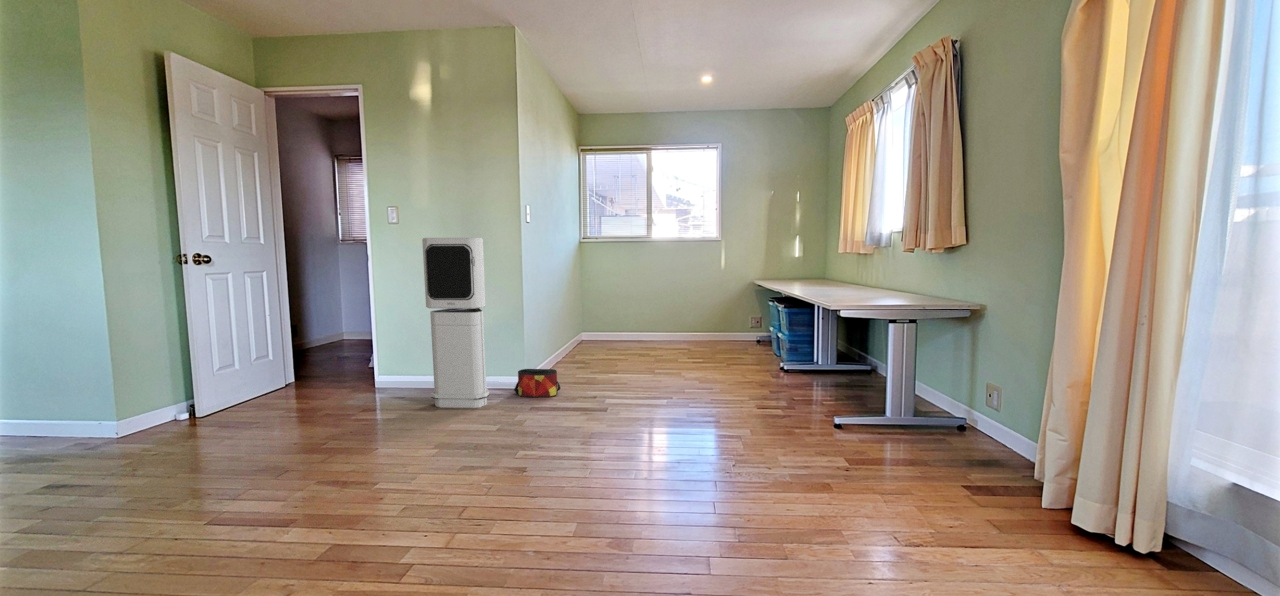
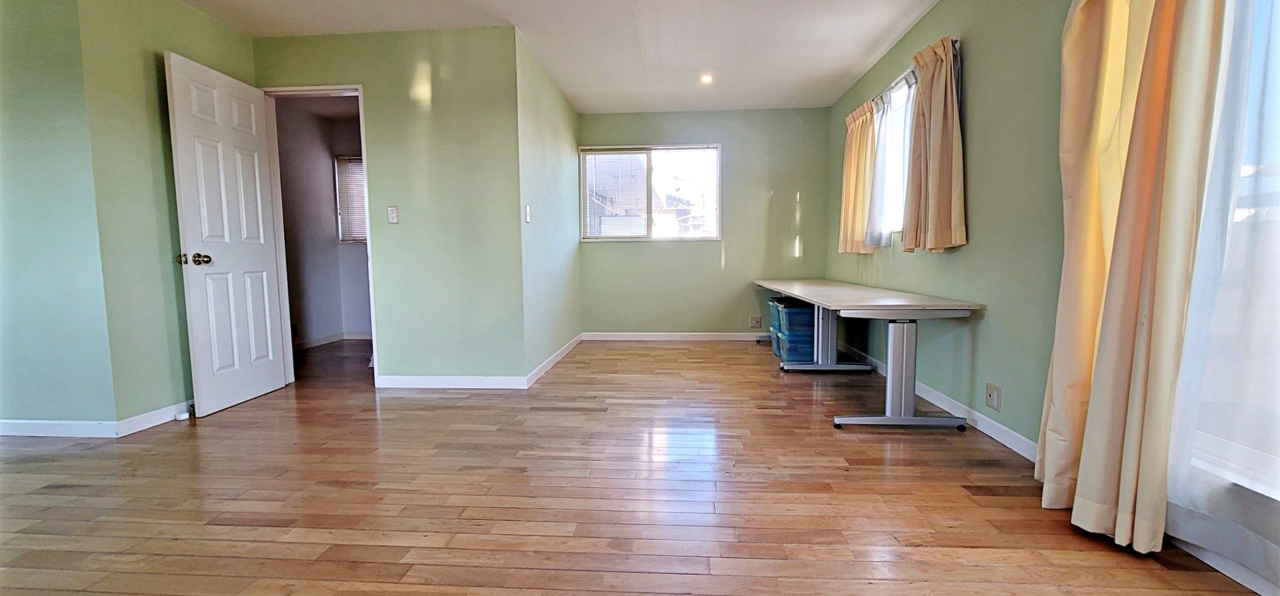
- air purifier [421,237,490,409]
- bag [513,368,561,398]
